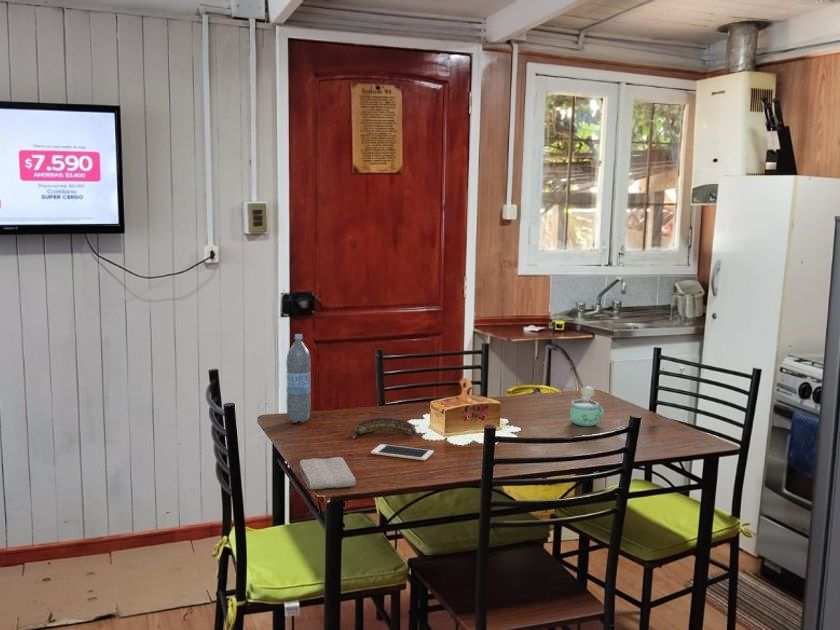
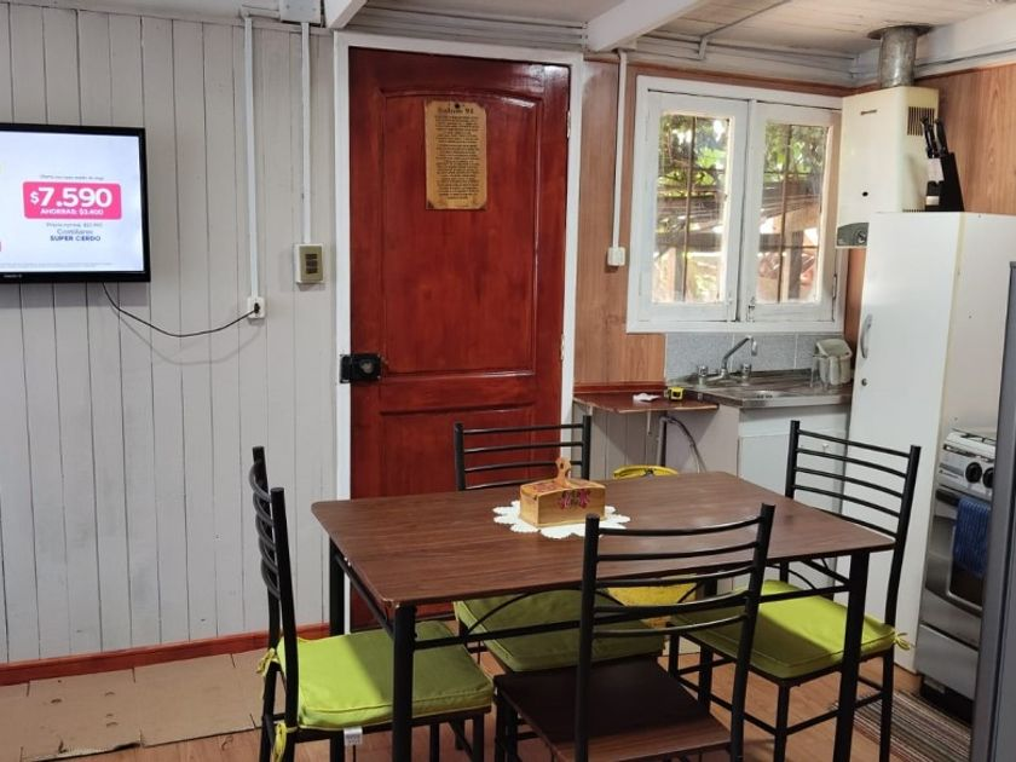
- washcloth [299,456,357,490]
- water bottle [285,333,312,424]
- cell phone [370,443,435,461]
- banana [352,417,417,440]
- chocolate milk [569,385,605,427]
